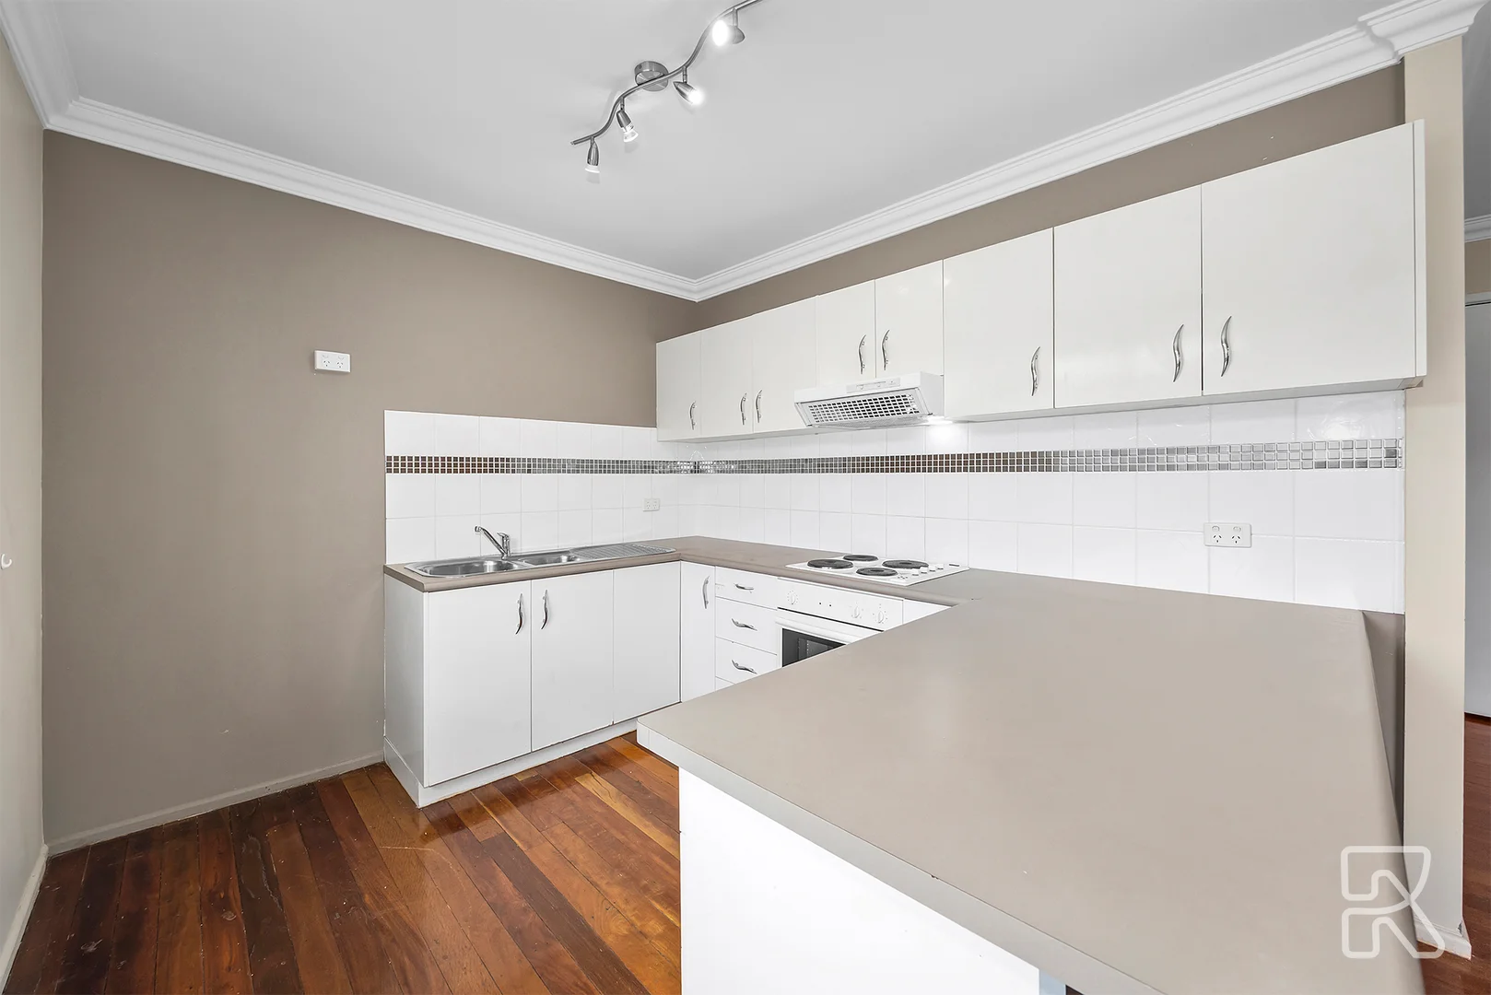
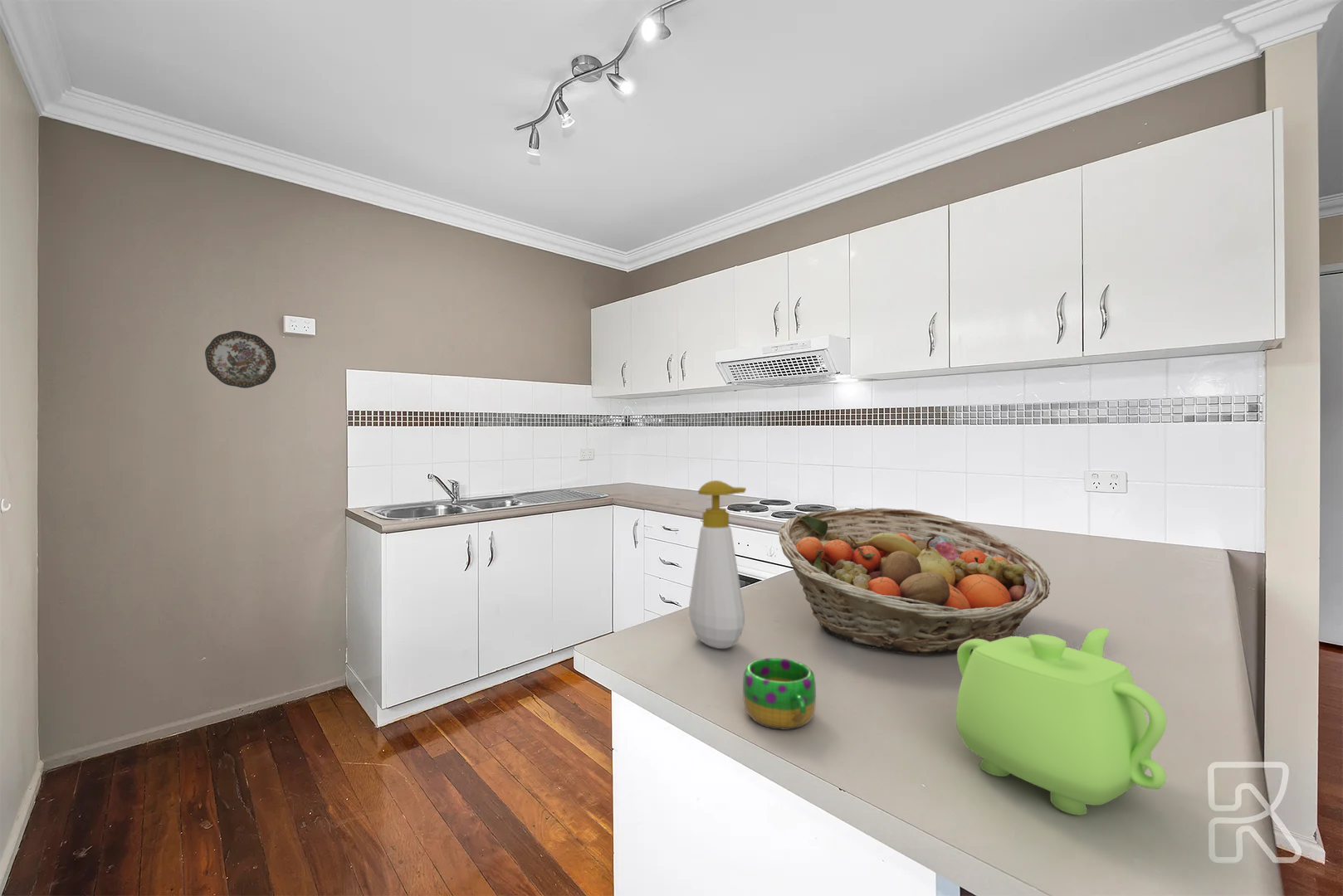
+ teapot [955,627,1167,816]
+ decorative plate [204,330,276,389]
+ mug [742,657,817,731]
+ soap bottle [688,480,747,650]
+ fruit basket [778,507,1052,656]
